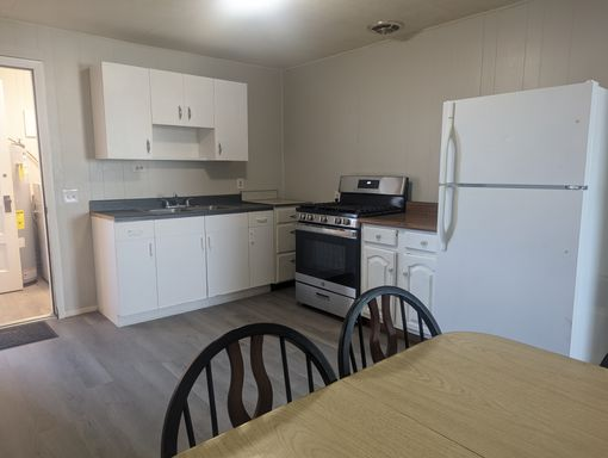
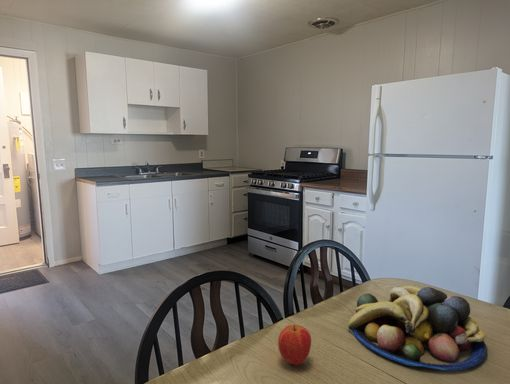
+ fruit bowl [347,285,488,372]
+ apple [277,324,312,366]
